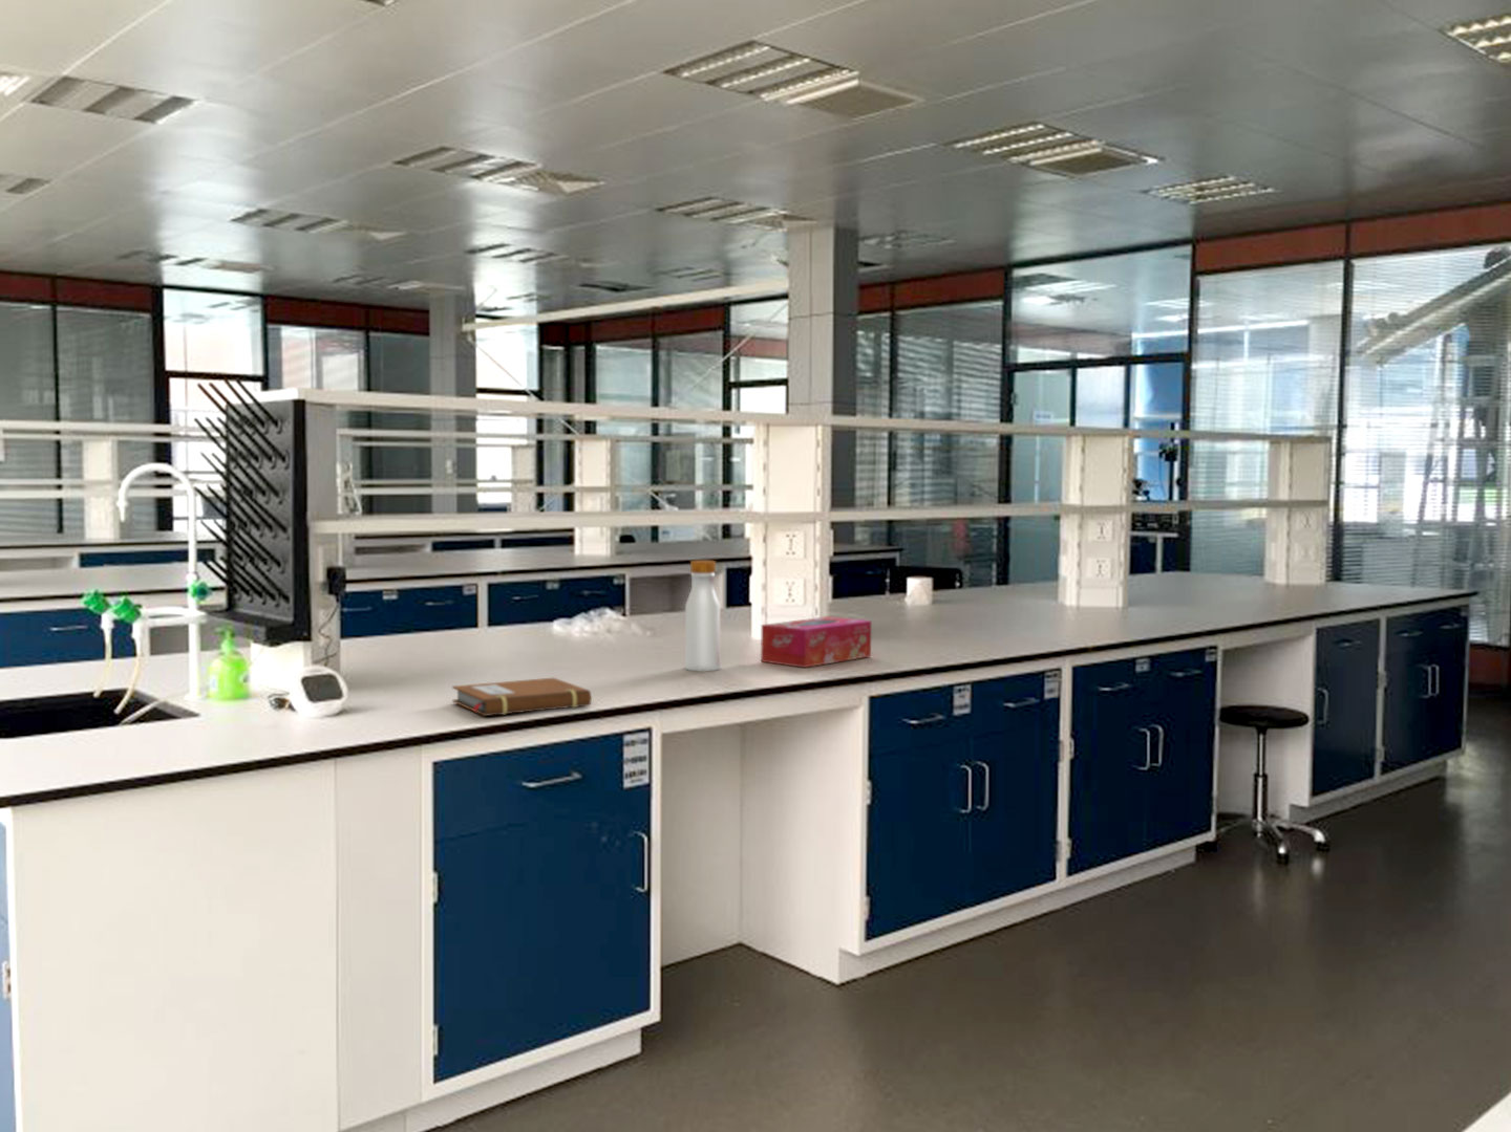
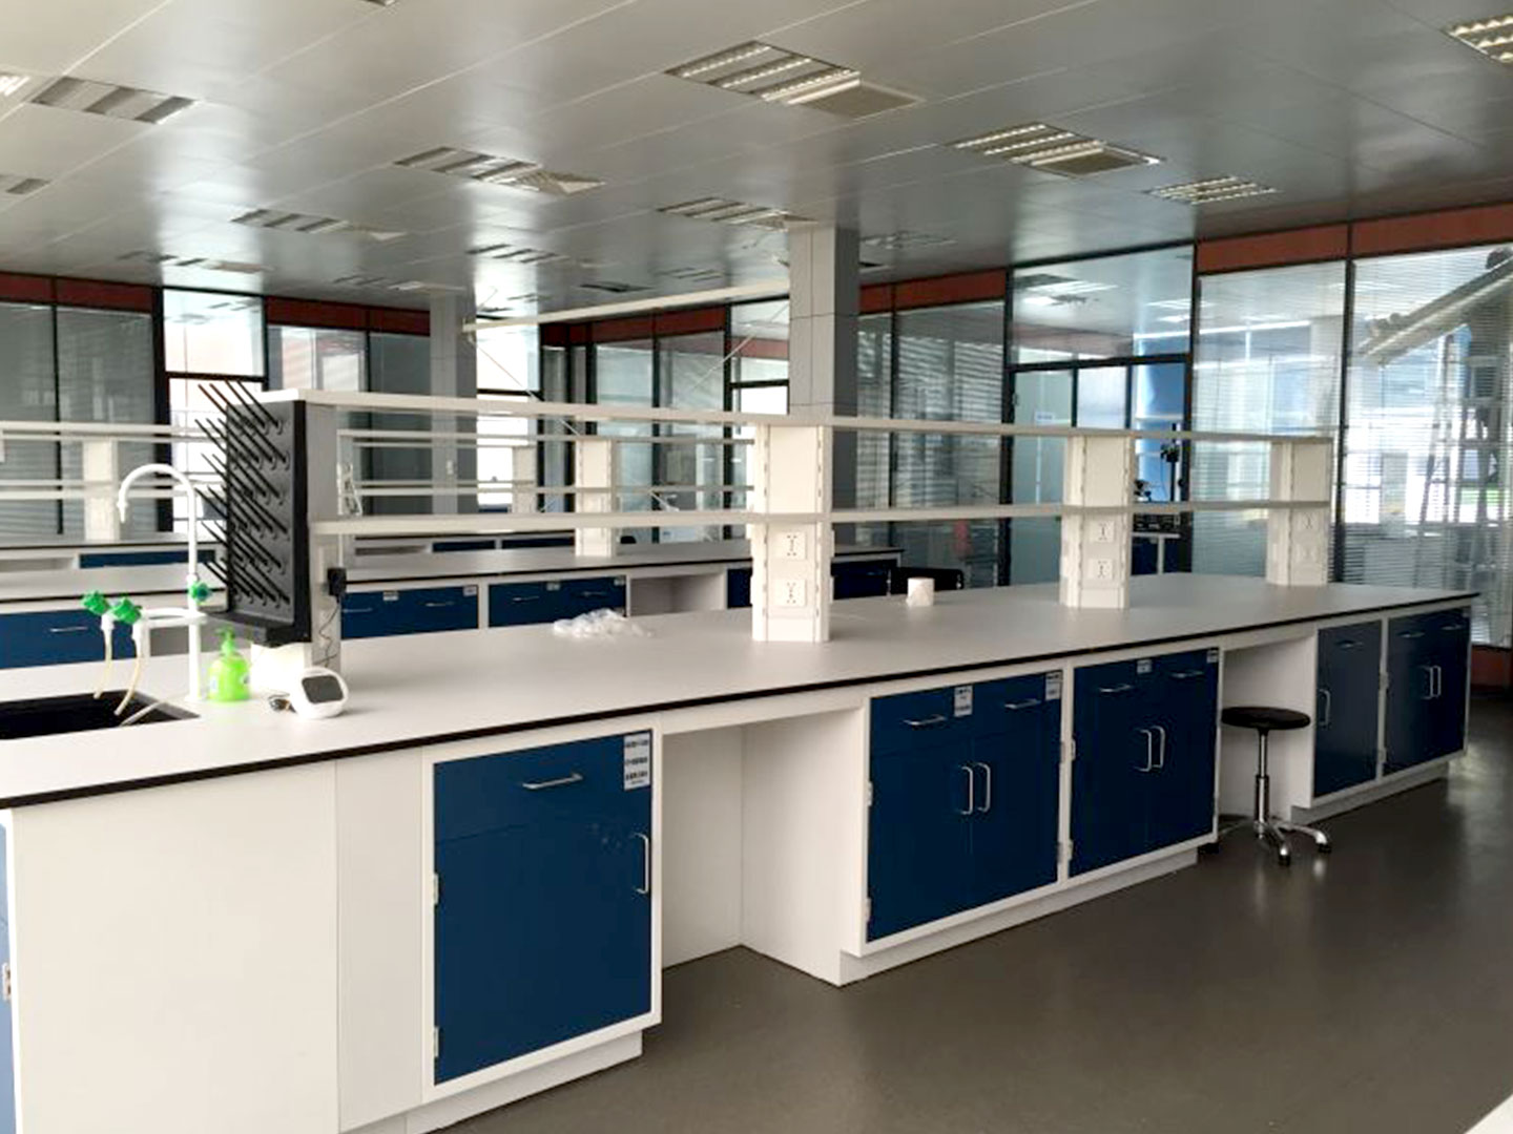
- beverage bottle [683,560,722,673]
- tissue box [760,615,872,668]
- notebook [451,677,591,717]
